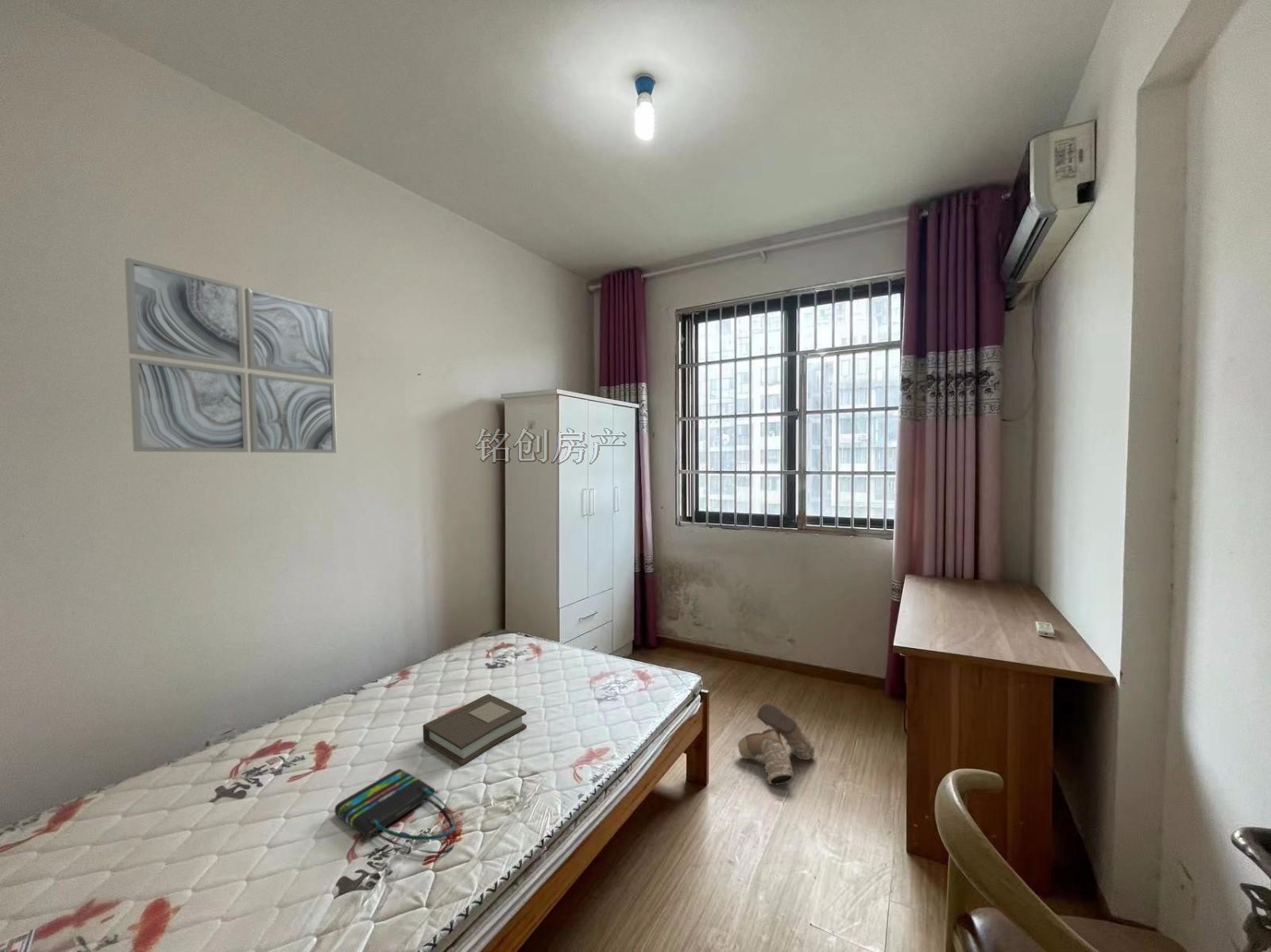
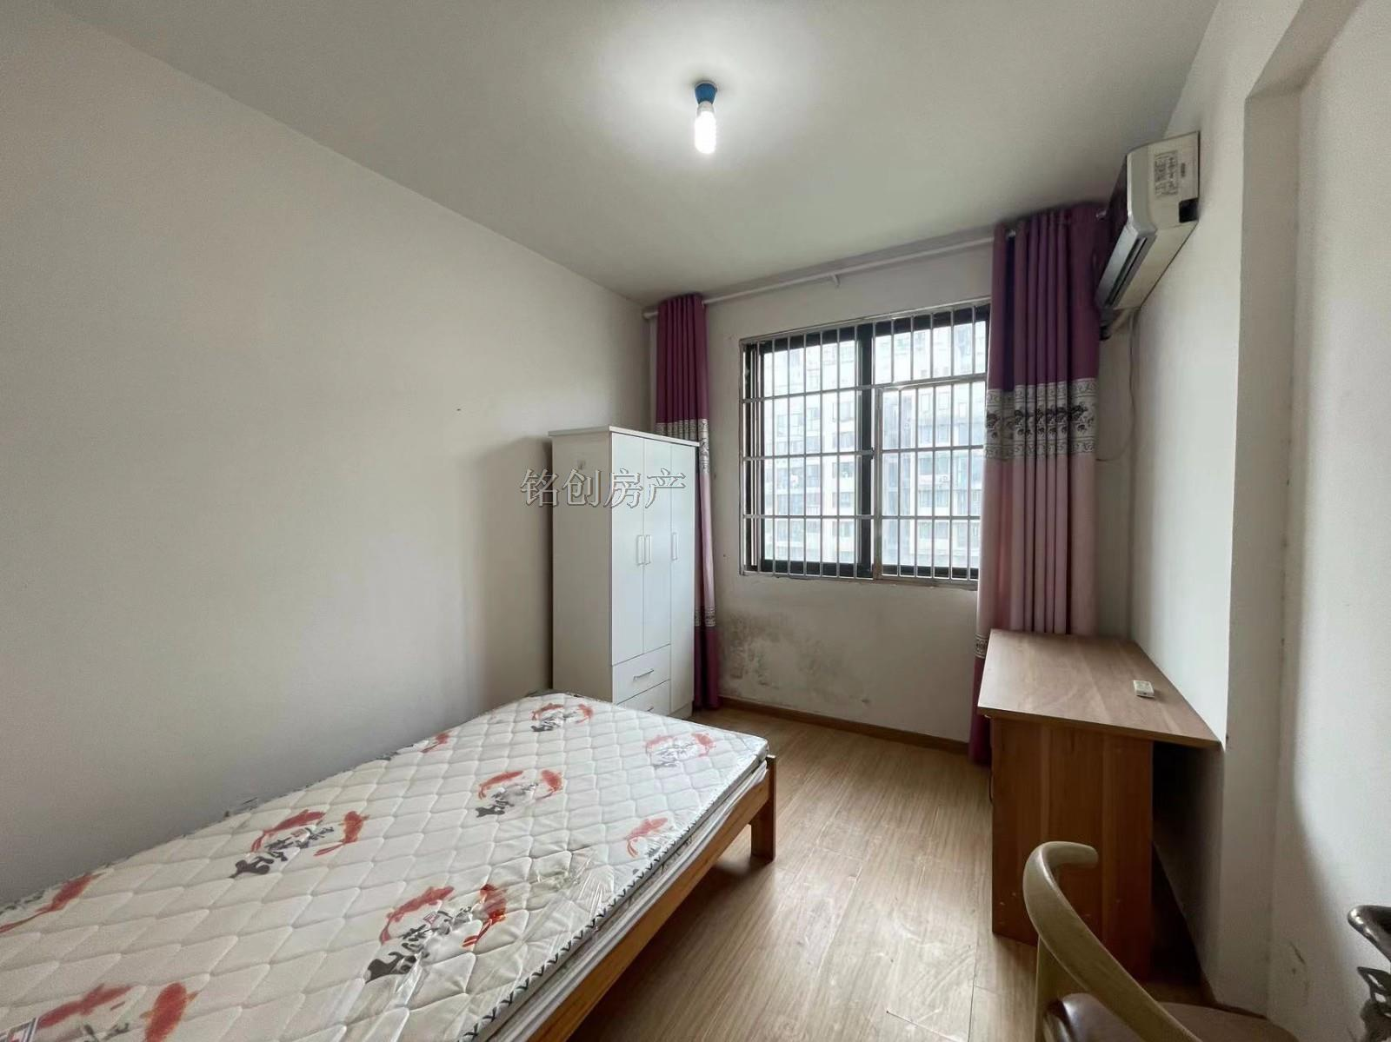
- tote bag [334,769,456,854]
- wall art [124,256,338,454]
- boots [736,703,816,786]
- book [422,693,527,766]
